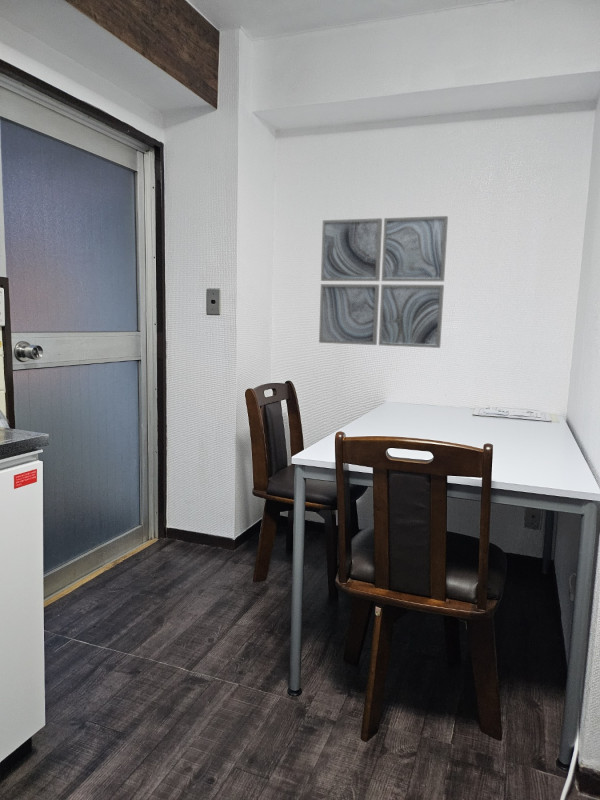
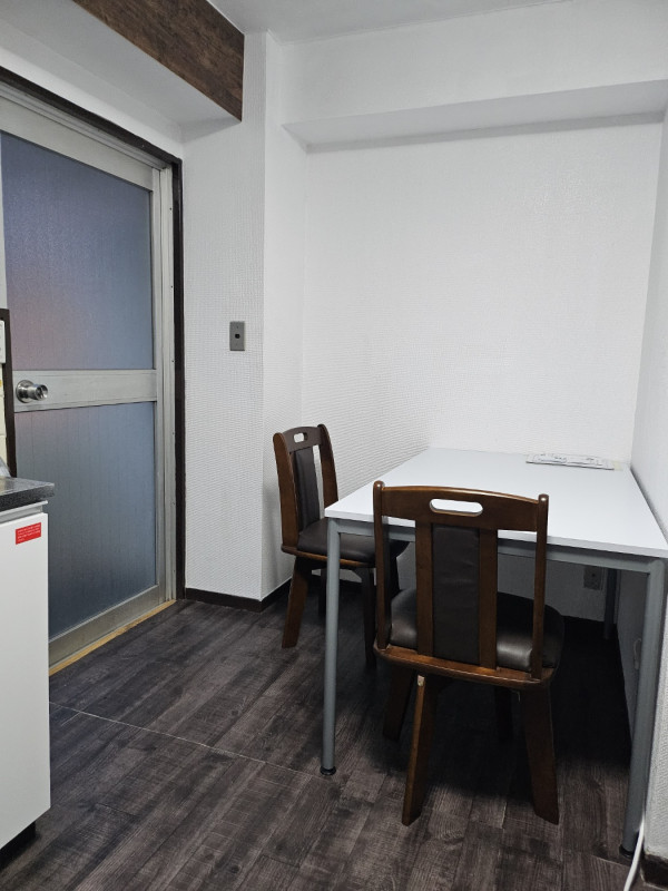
- wall art [318,215,449,349]
